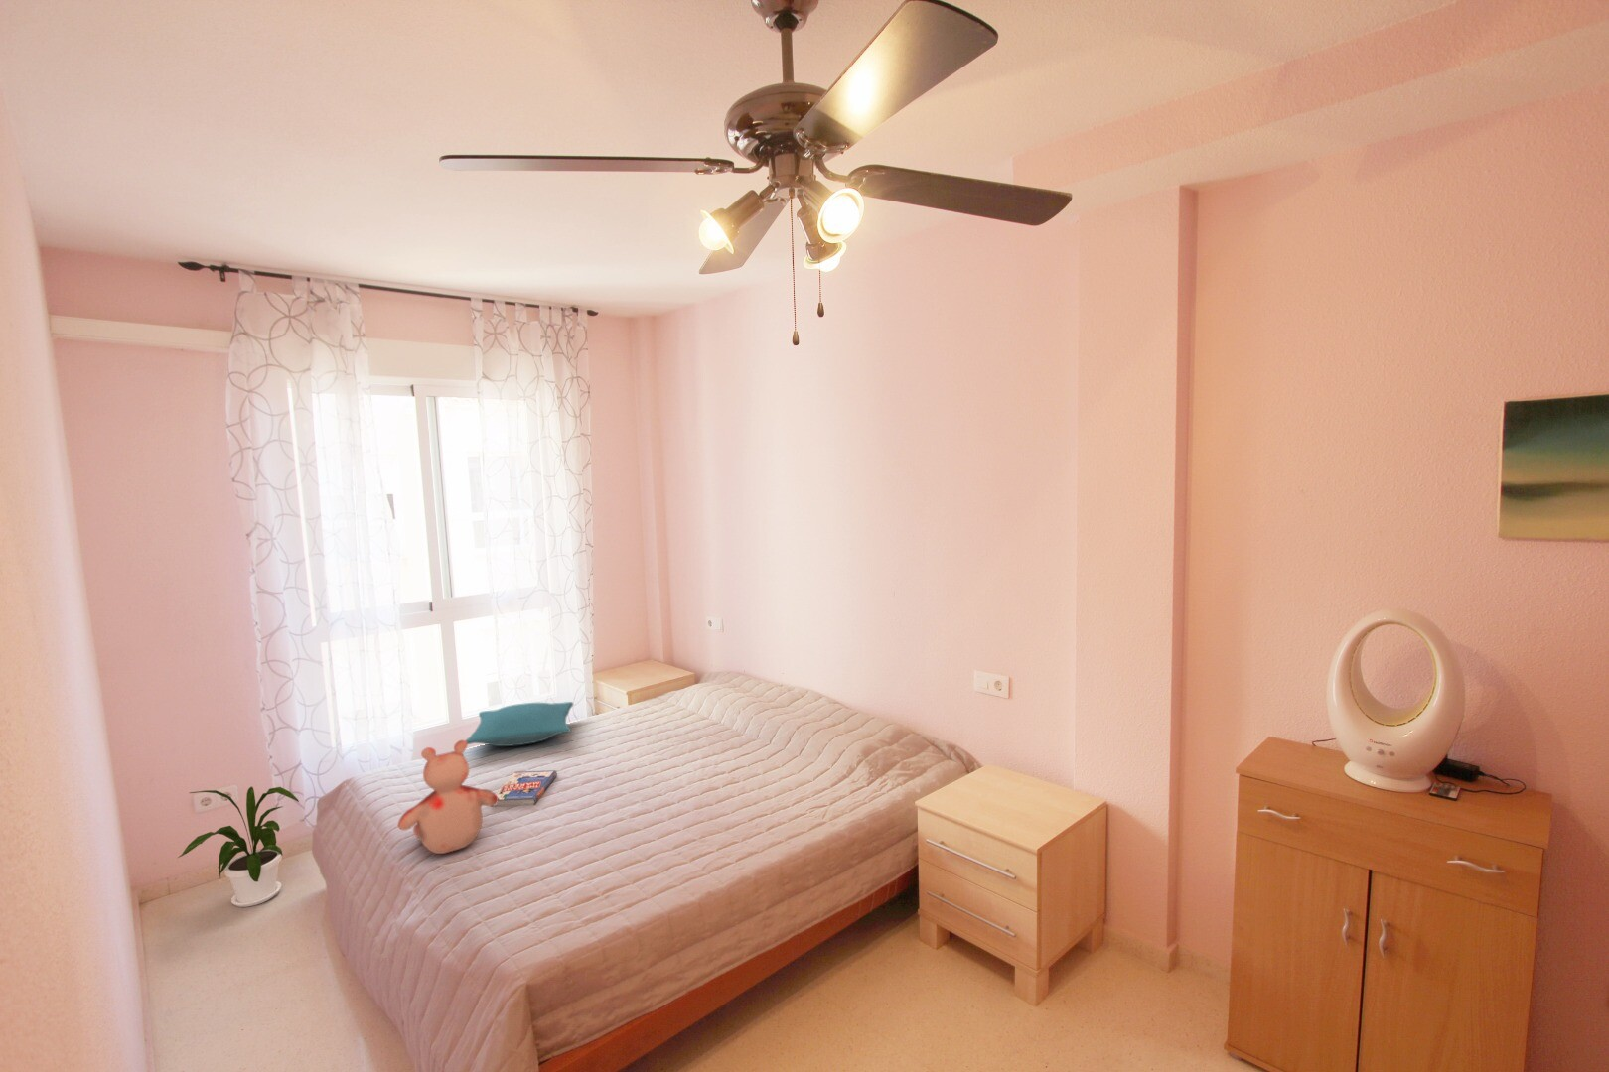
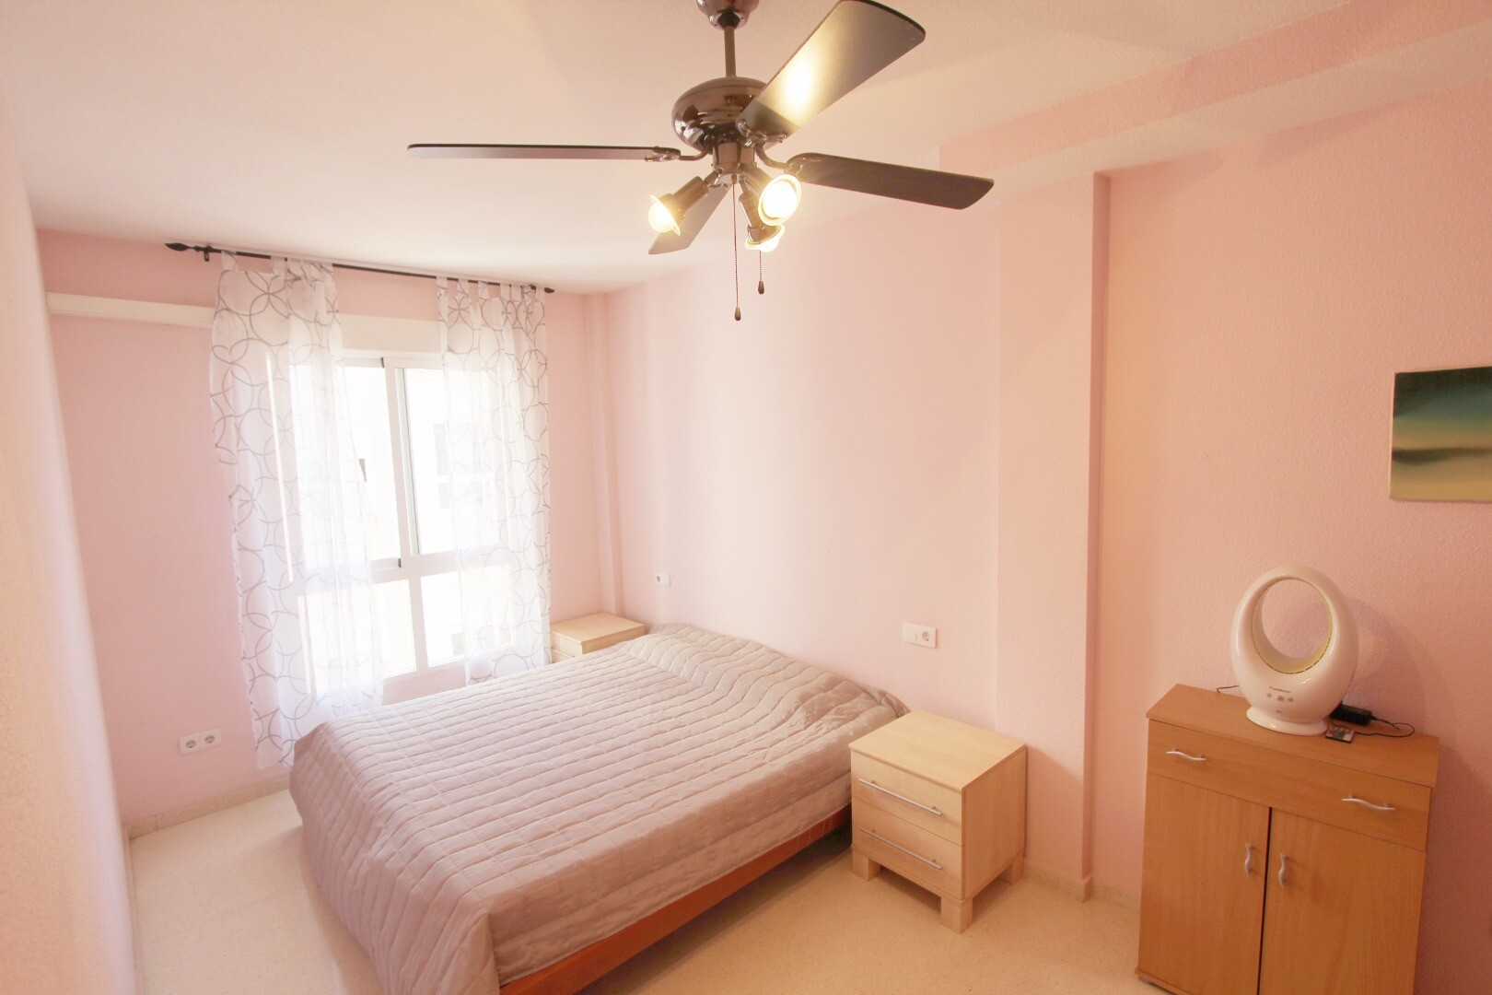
- house plant [177,786,300,908]
- book [493,769,558,806]
- teddy bear [397,739,498,854]
- pillow [465,701,575,748]
